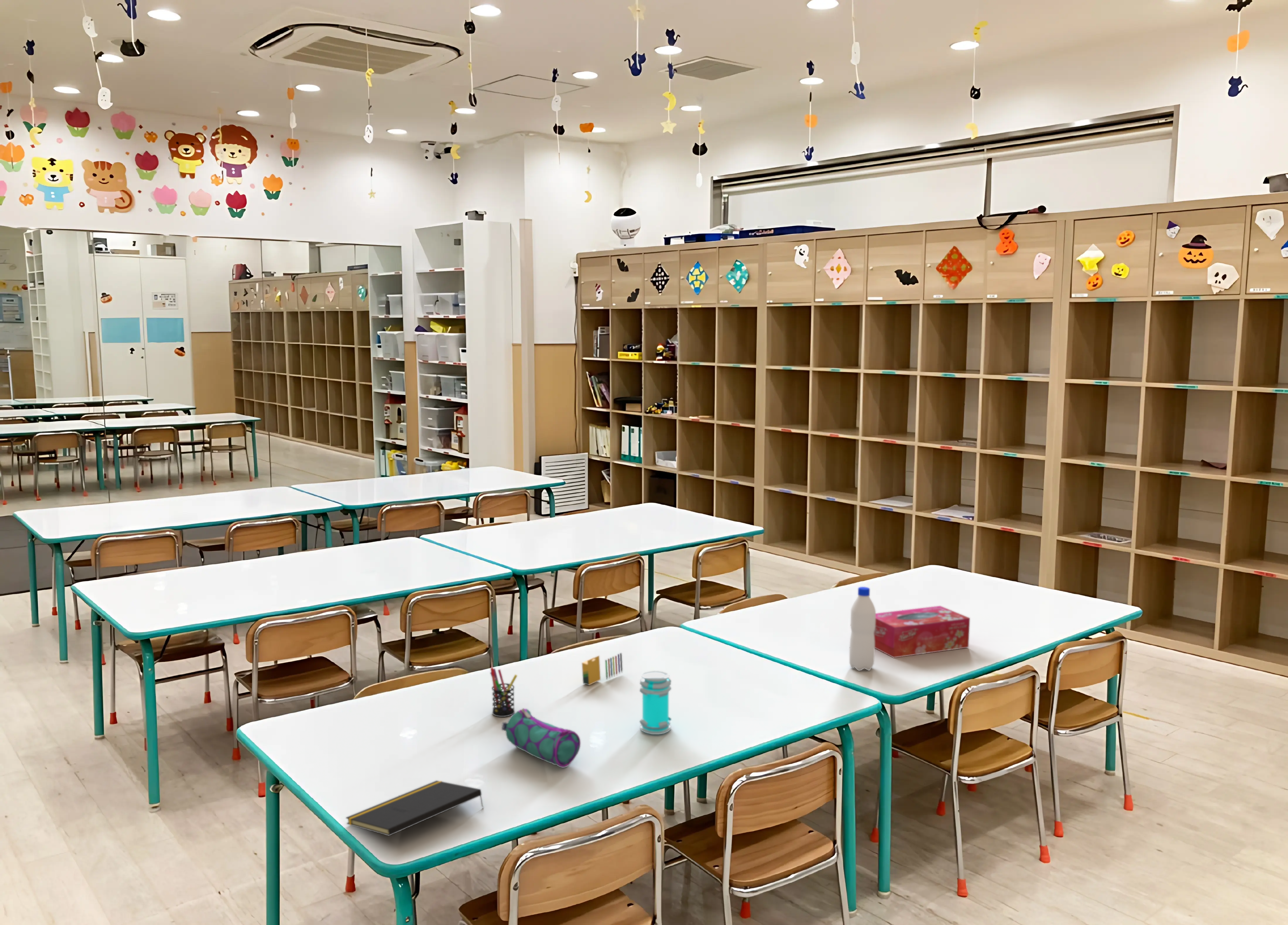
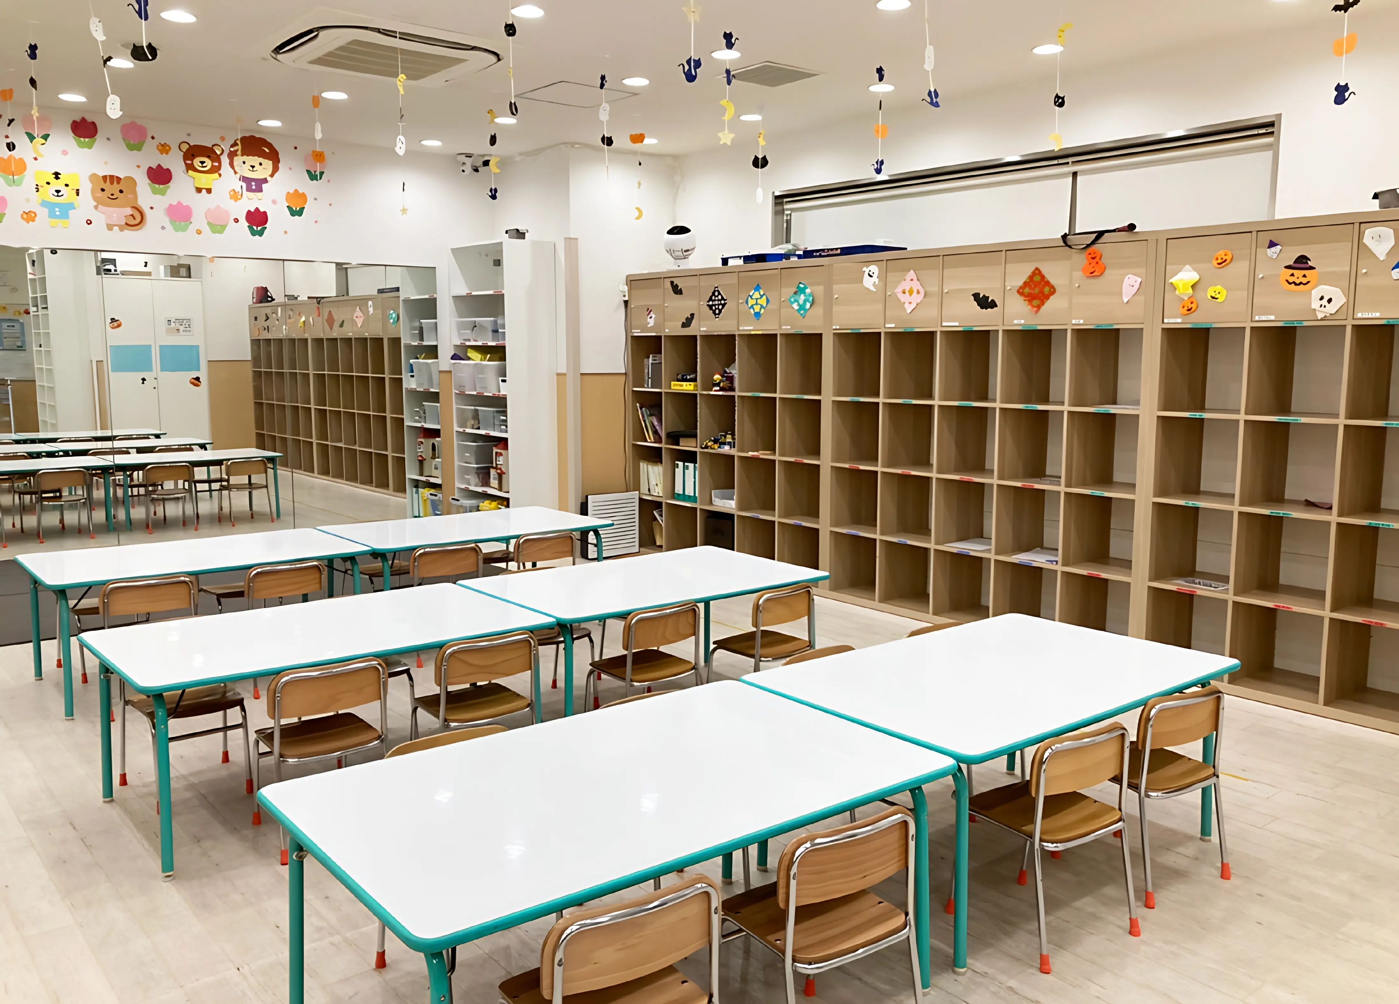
- tissue box [874,606,970,658]
- notepad [345,780,484,836]
- pen holder [490,667,518,717]
- crayon [581,653,623,686]
- pencil case [501,708,581,768]
- jar [639,671,672,735]
- water bottle [849,586,876,671]
